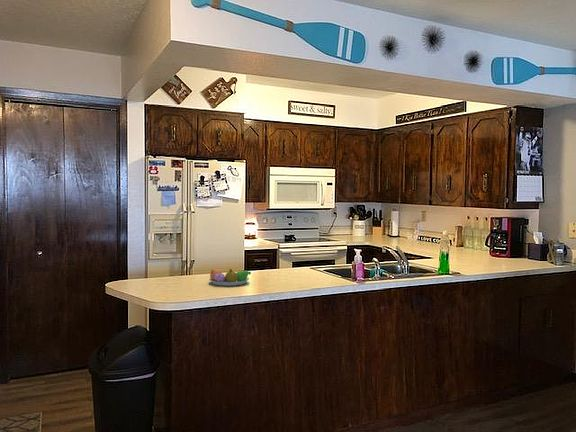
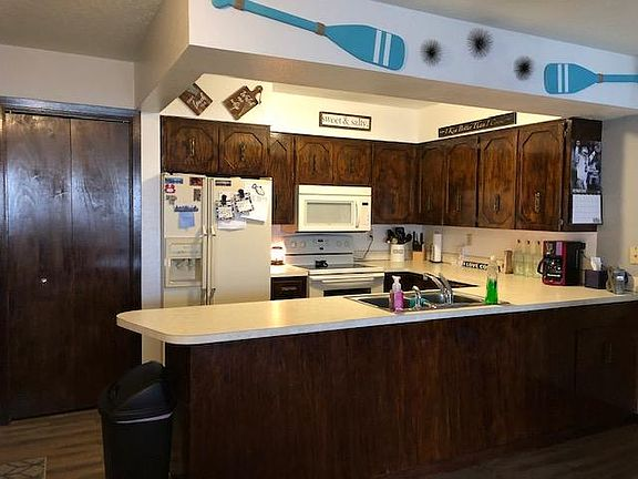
- fruit bowl [208,268,252,287]
